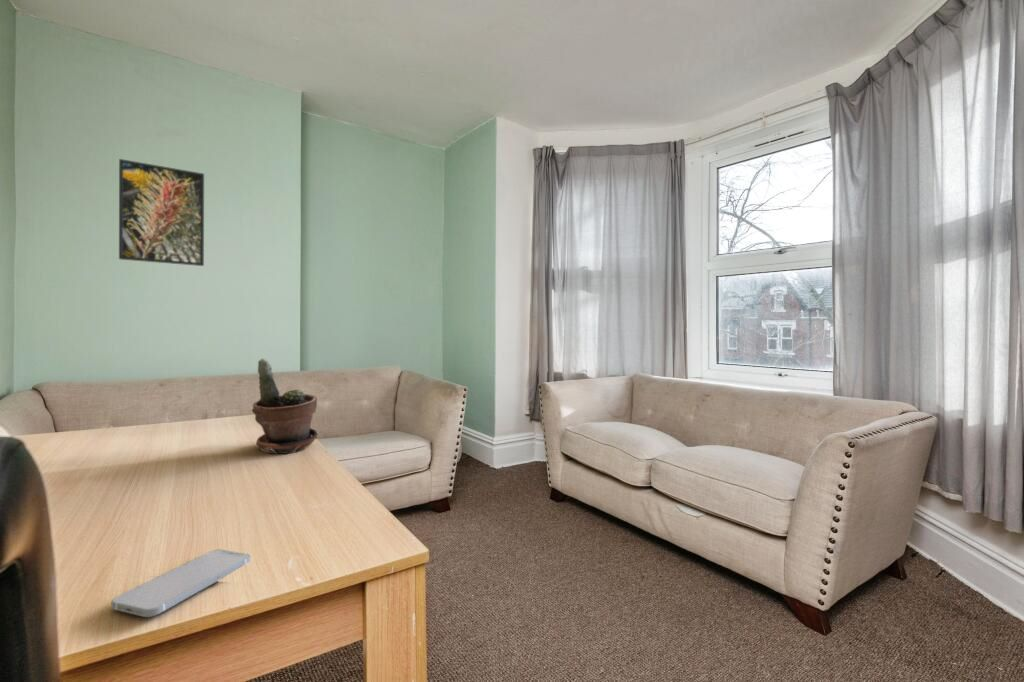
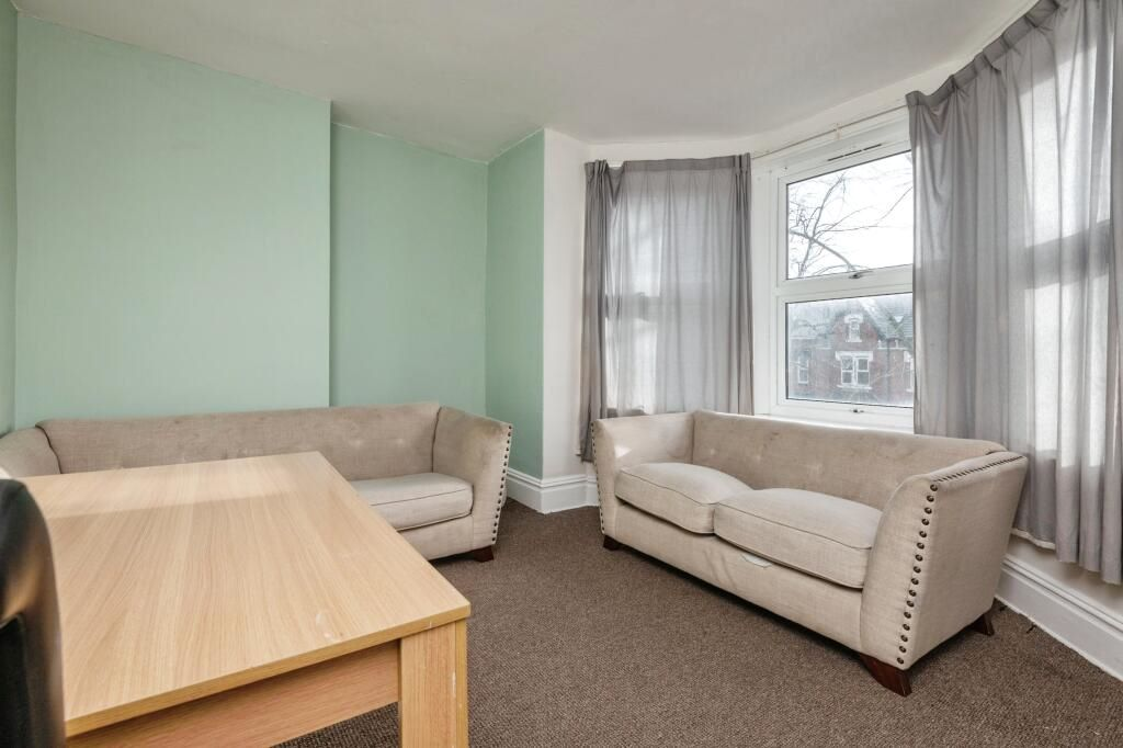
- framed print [118,158,205,267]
- smartphone [110,548,252,618]
- potted plant [251,357,319,455]
